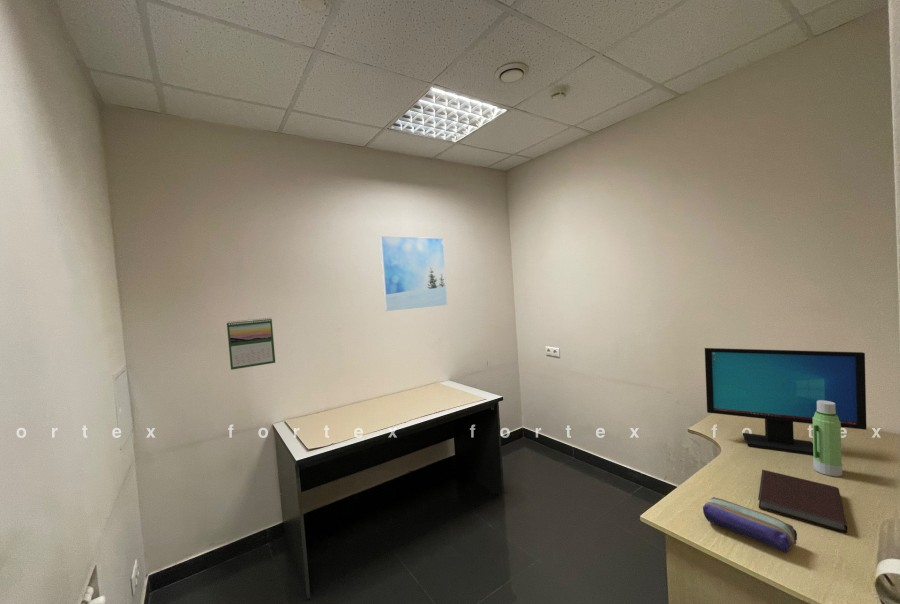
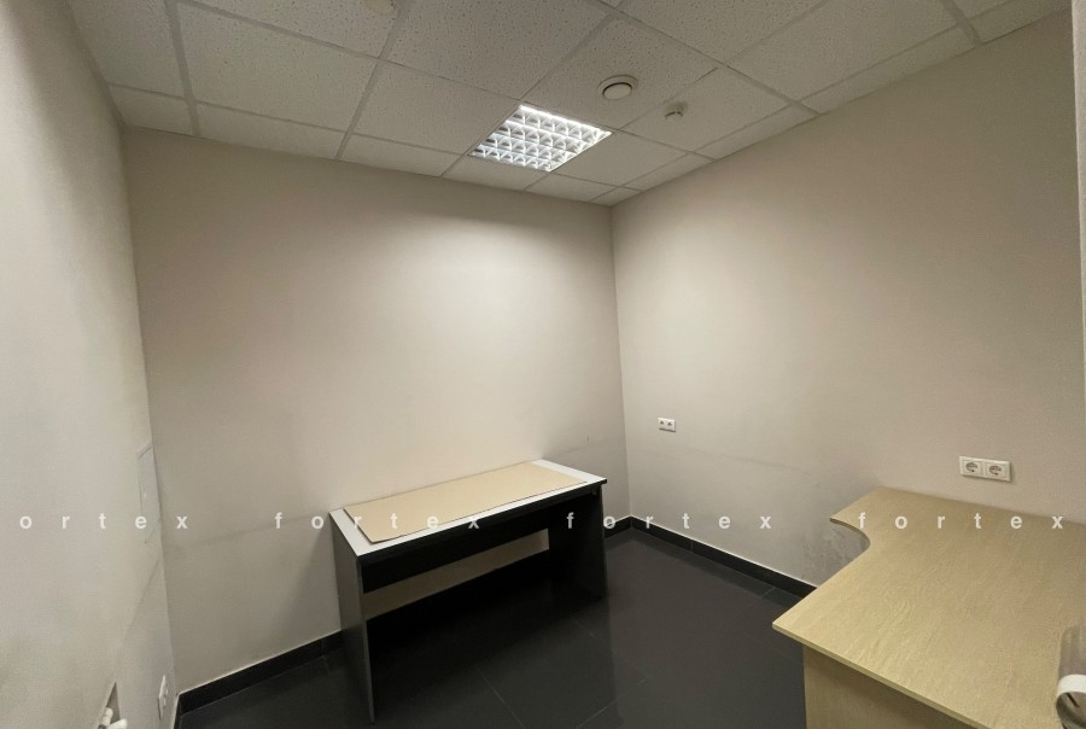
- pencil case [702,496,798,554]
- computer monitor [704,347,867,456]
- water bottle [812,400,843,477]
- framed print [379,235,448,312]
- calendar [226,317,276,371]
- notebook [757,469,848,534]
